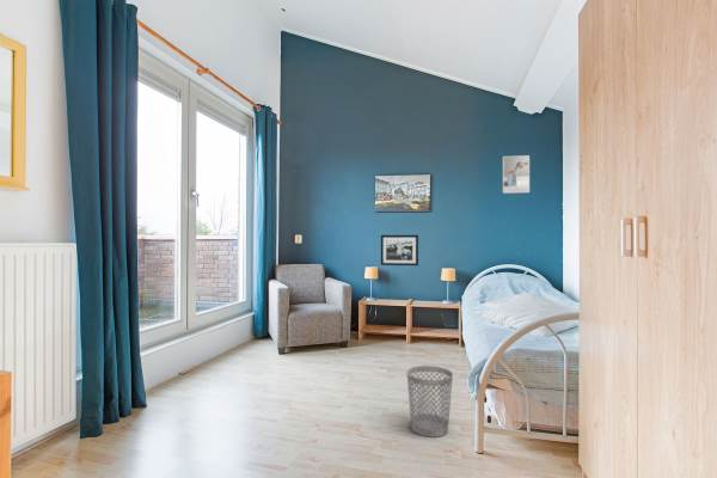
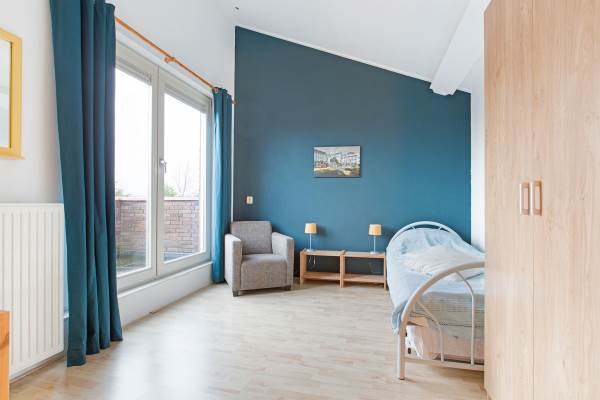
- wastebasket [405,364,454,439]
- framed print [502,154,531,195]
- picture frame [380,234,419,266]
